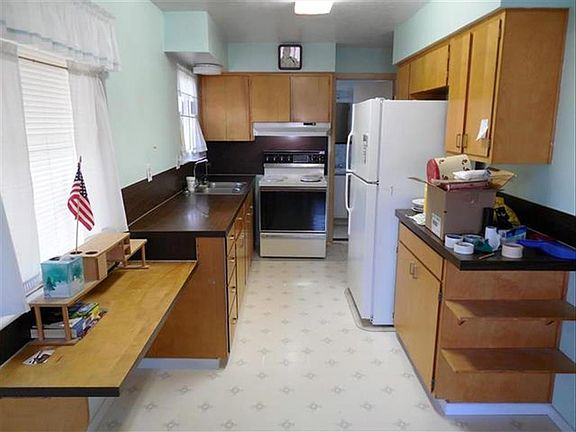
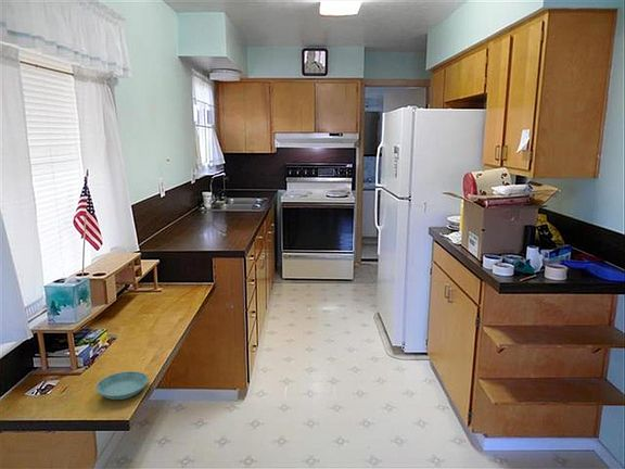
+ saucer [95,370,149,401]
